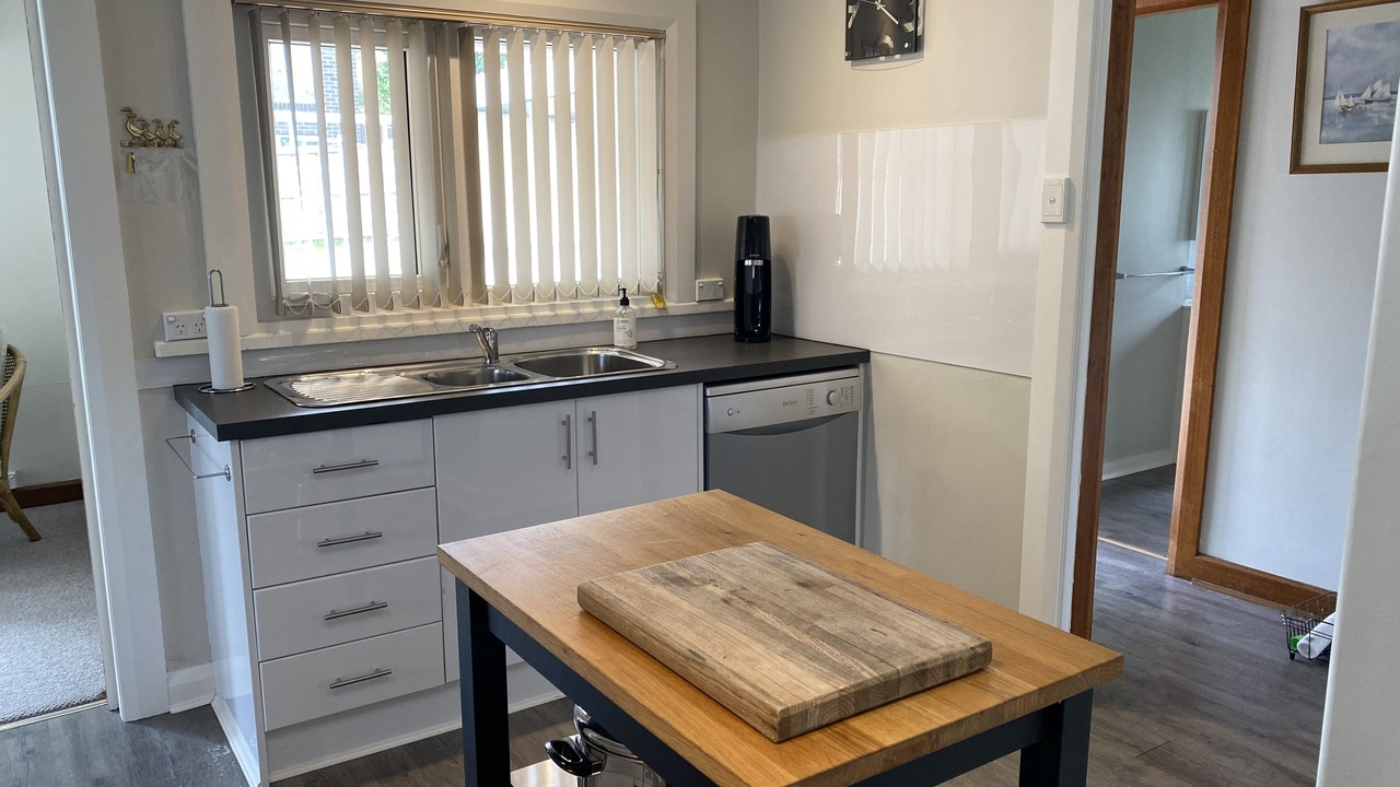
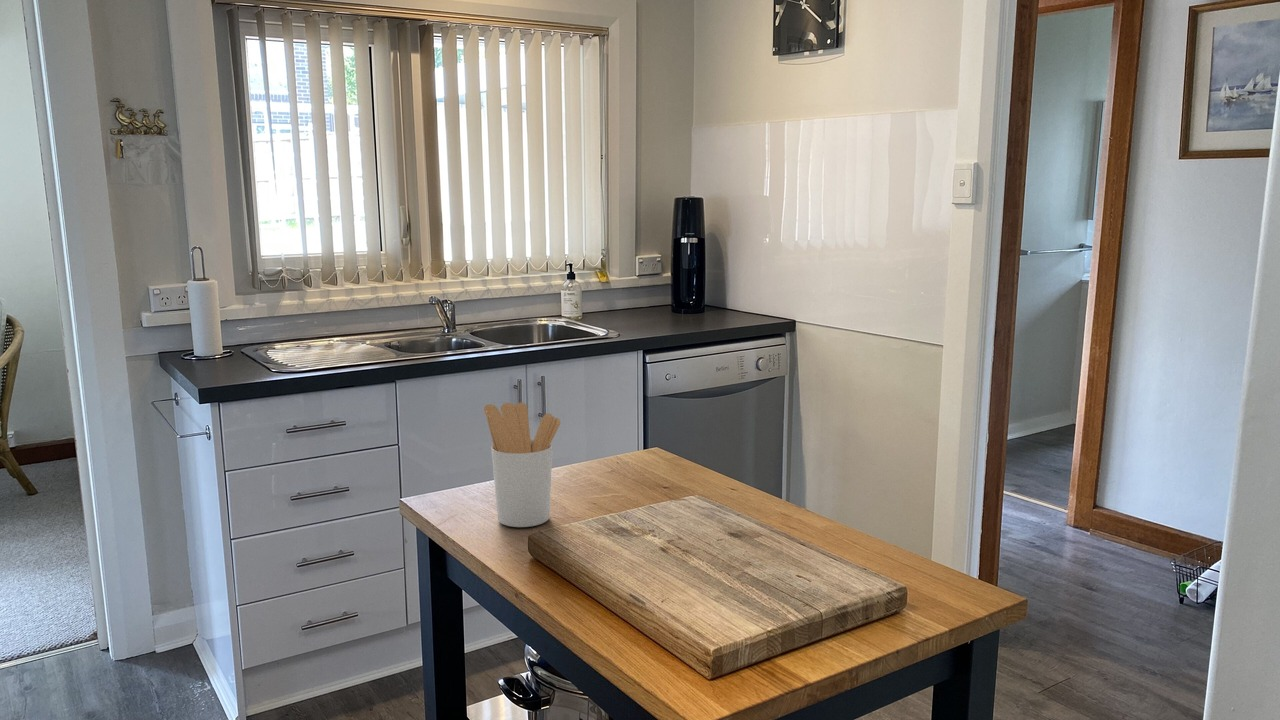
+ utensil holder [483,402,561,528]
